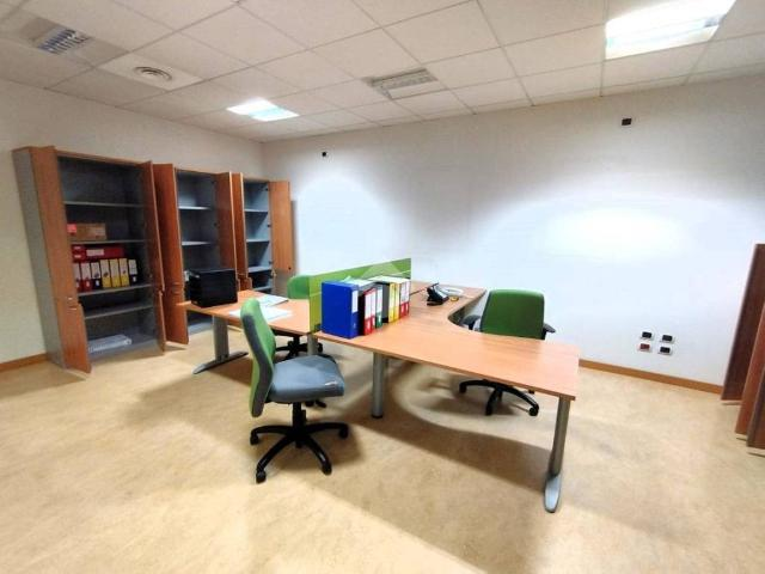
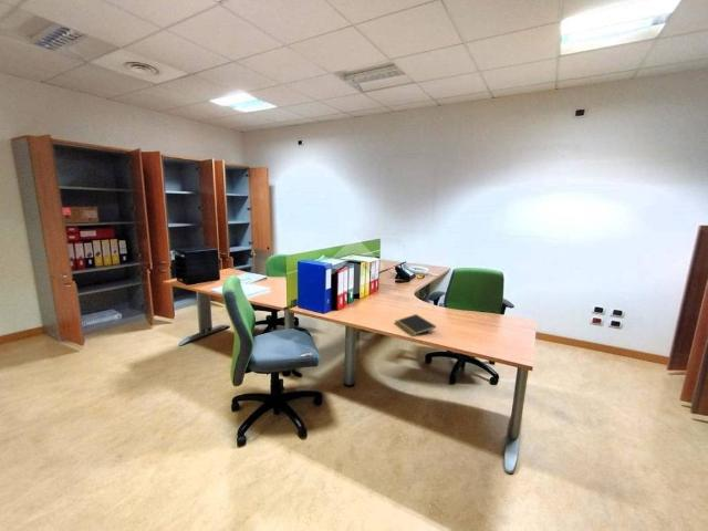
+ notepad [394,313,437,336]
